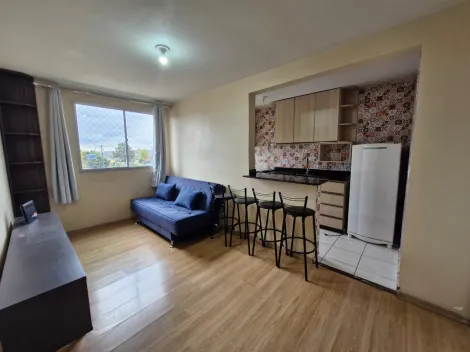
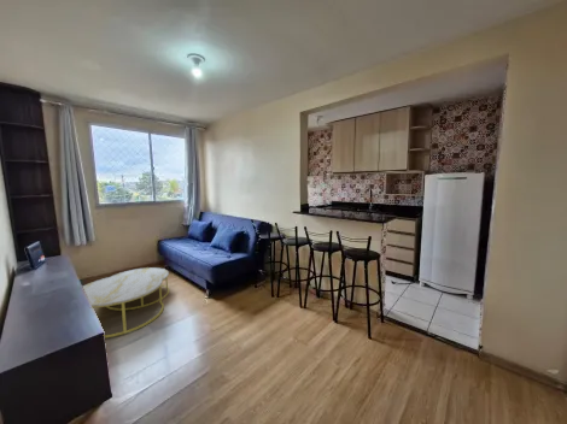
+ coffee table [82,266,170,338]
